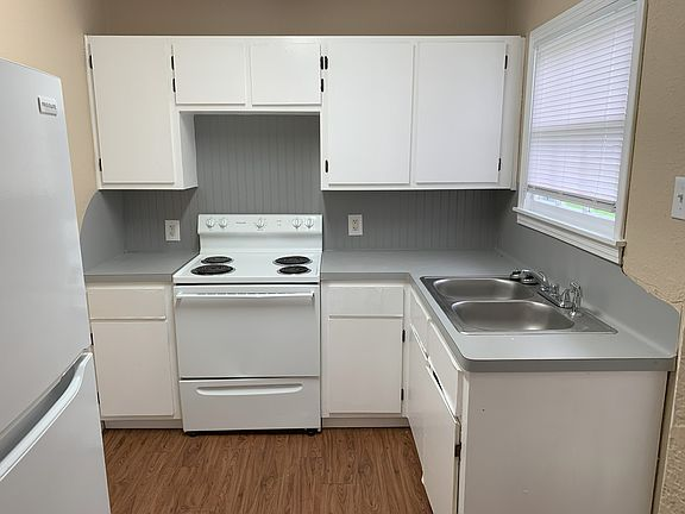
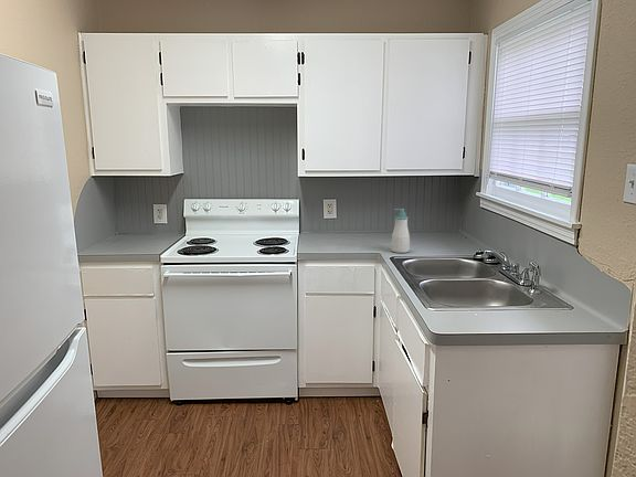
+ soap bottle [390,208,411,254]
